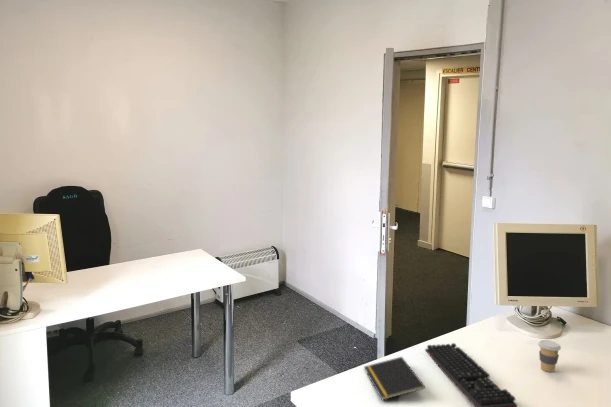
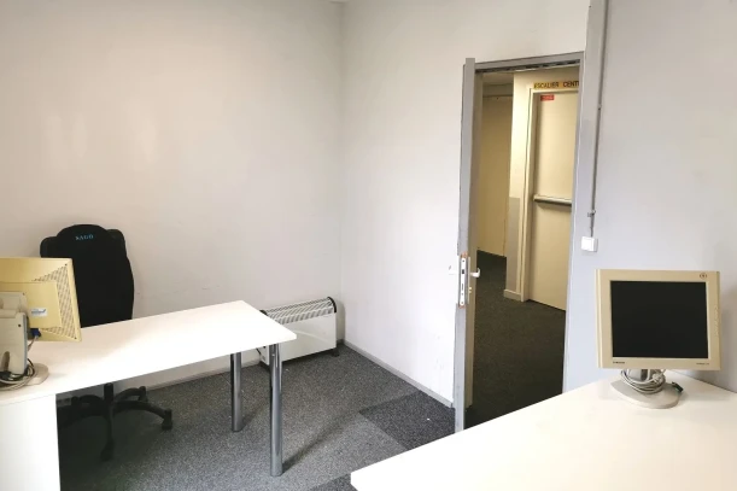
- notepad [363,356,426,401]
- coffee cup [537,339,562,373]
- keyboard [424,342,518,407]
